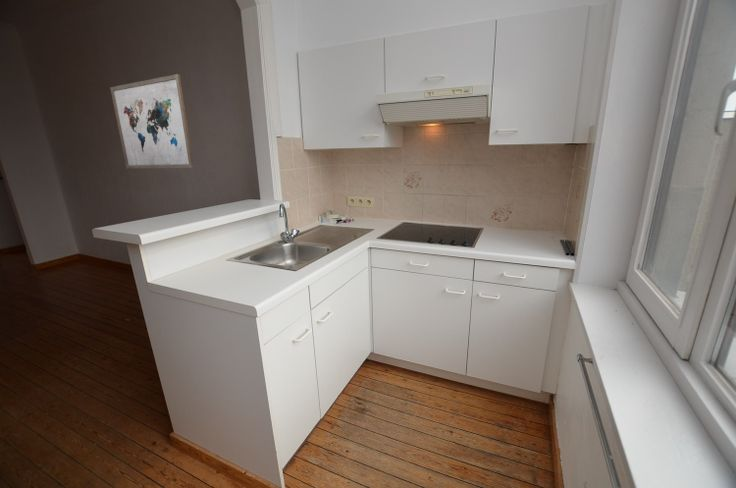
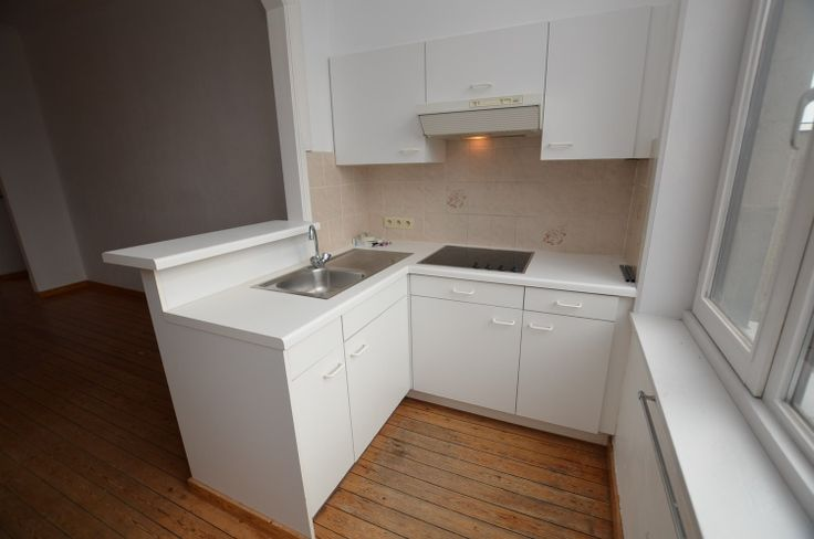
- wall art [109,73,195,170]
